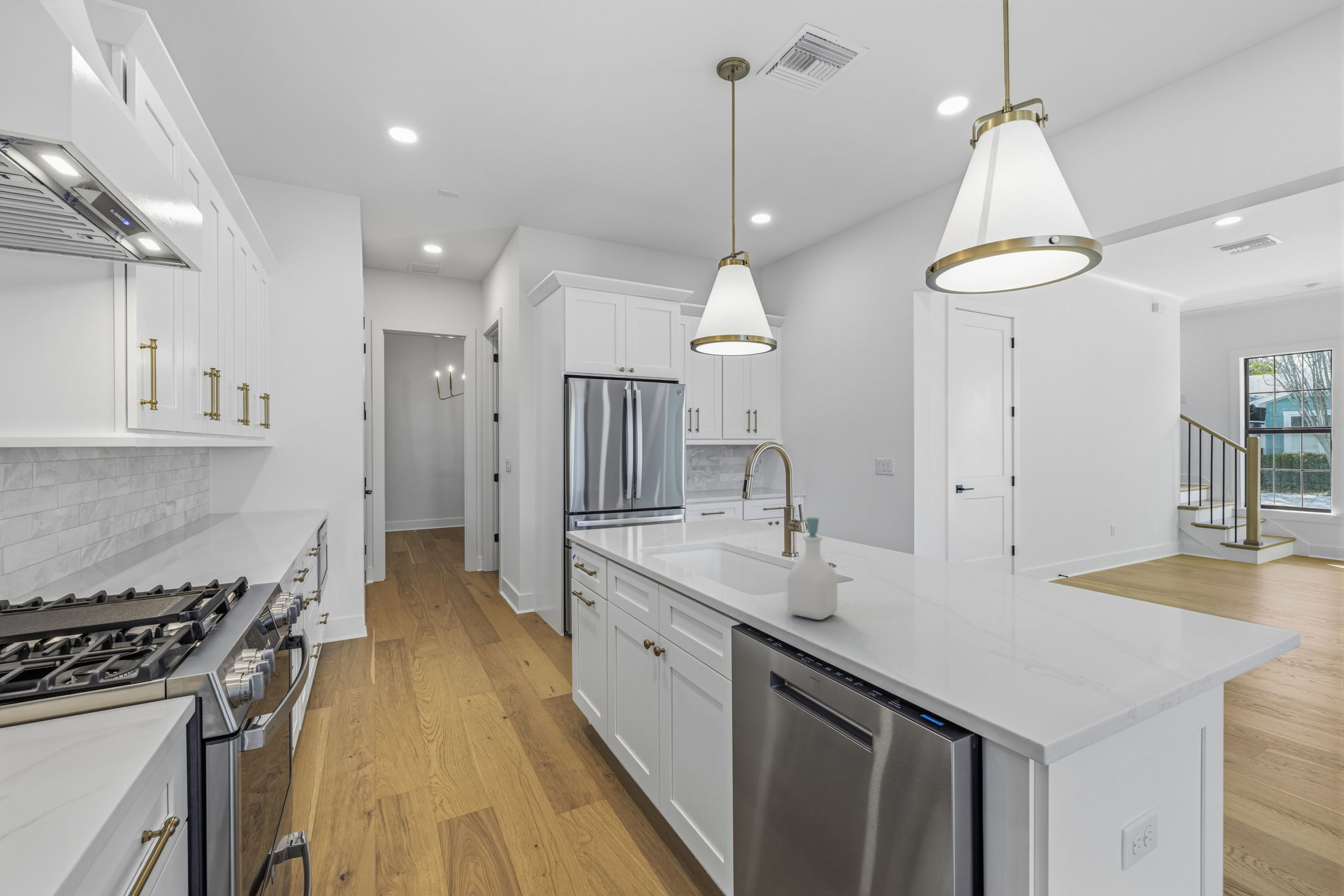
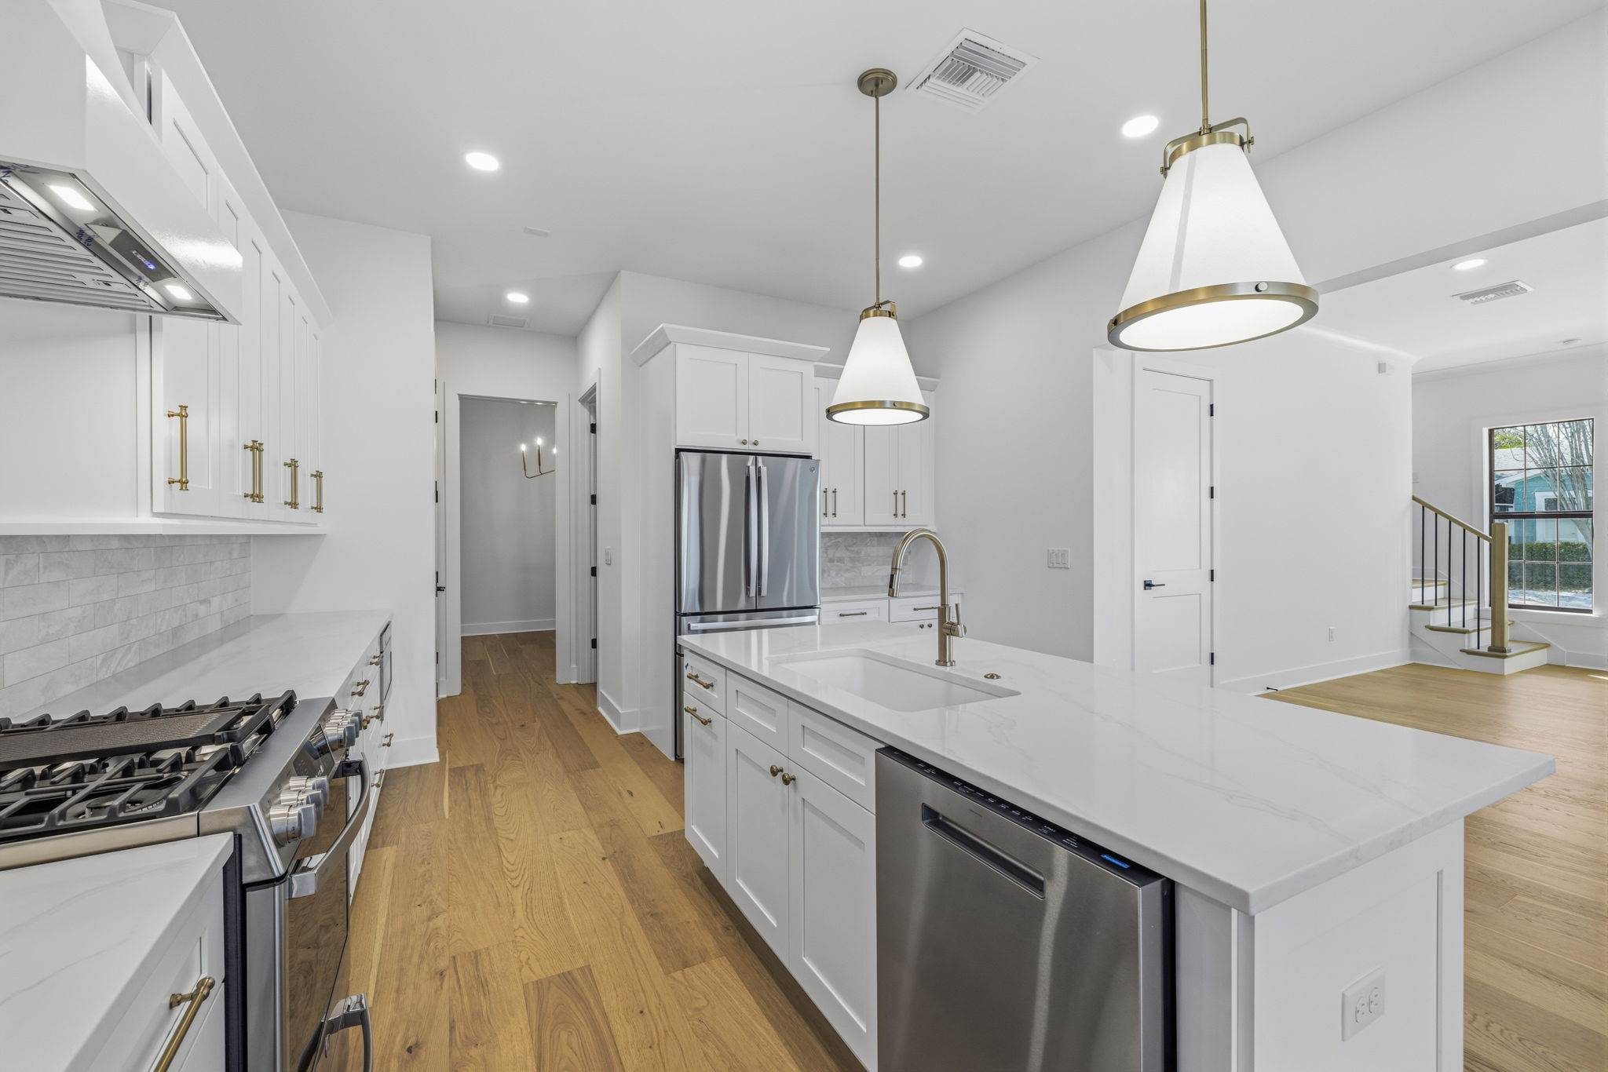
- soap bottle [787,517,838,621]
